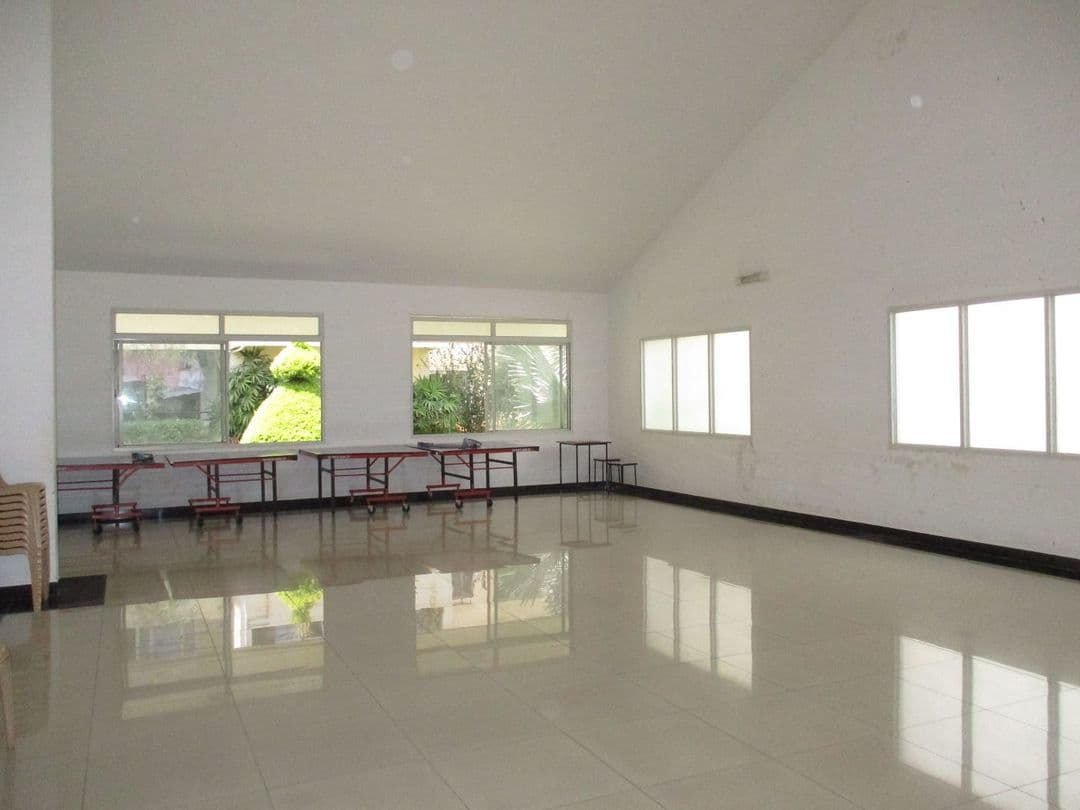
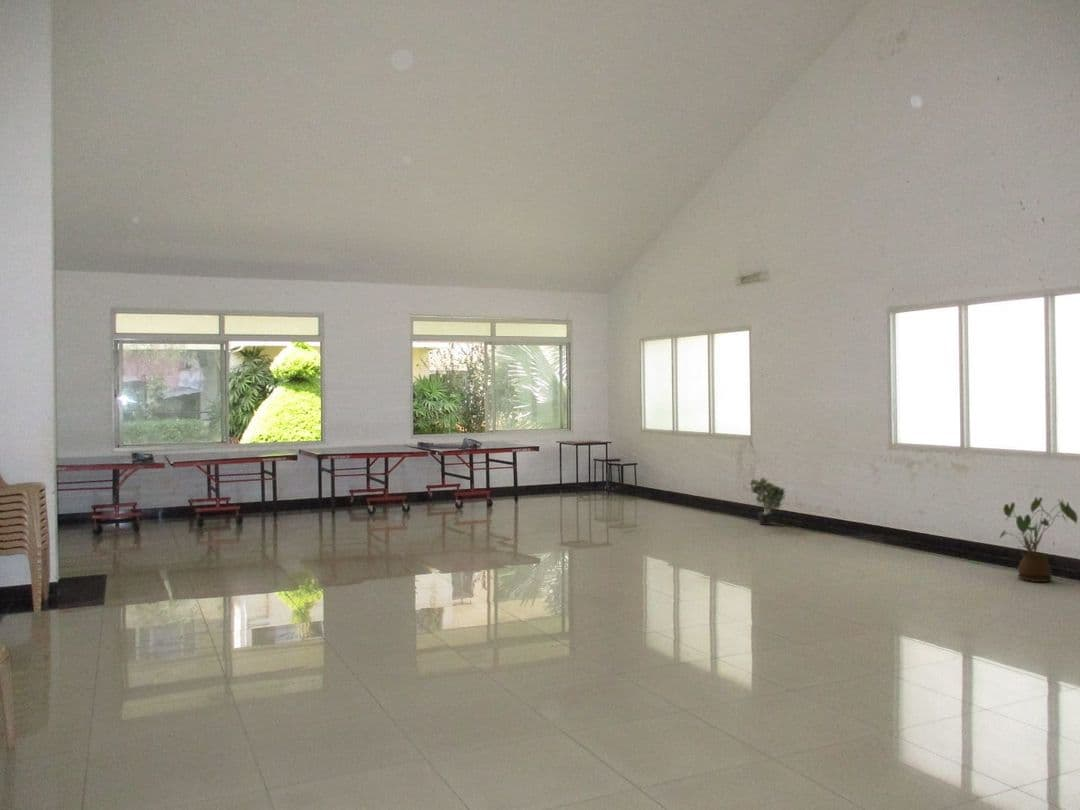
+ potted plant [747,477,787,526]
+ house plant [998,496,1079,583]
